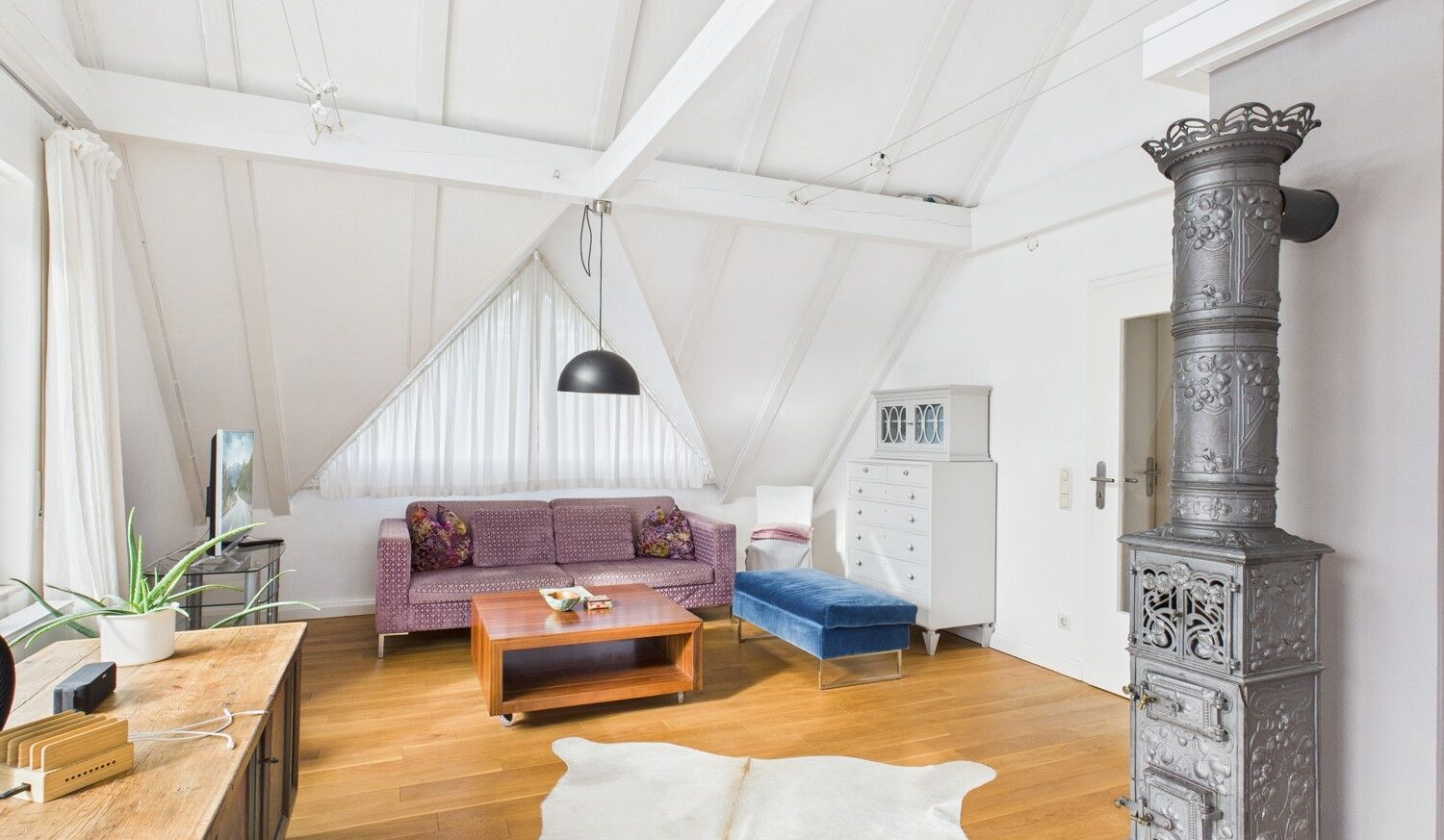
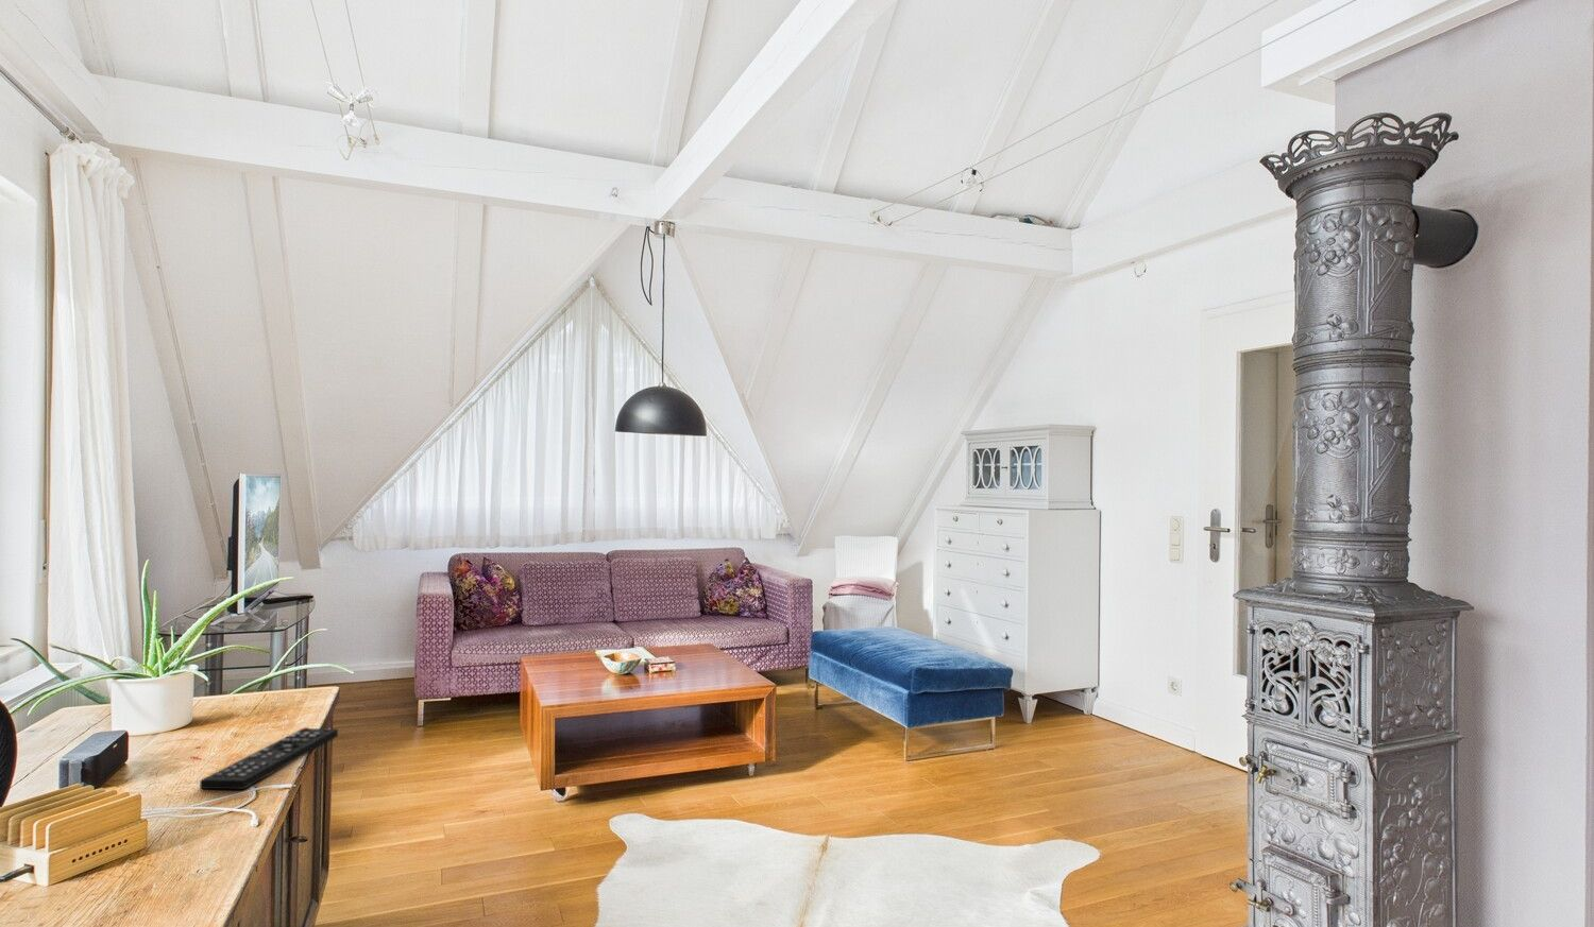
+ remote control [199,726,339,790]
